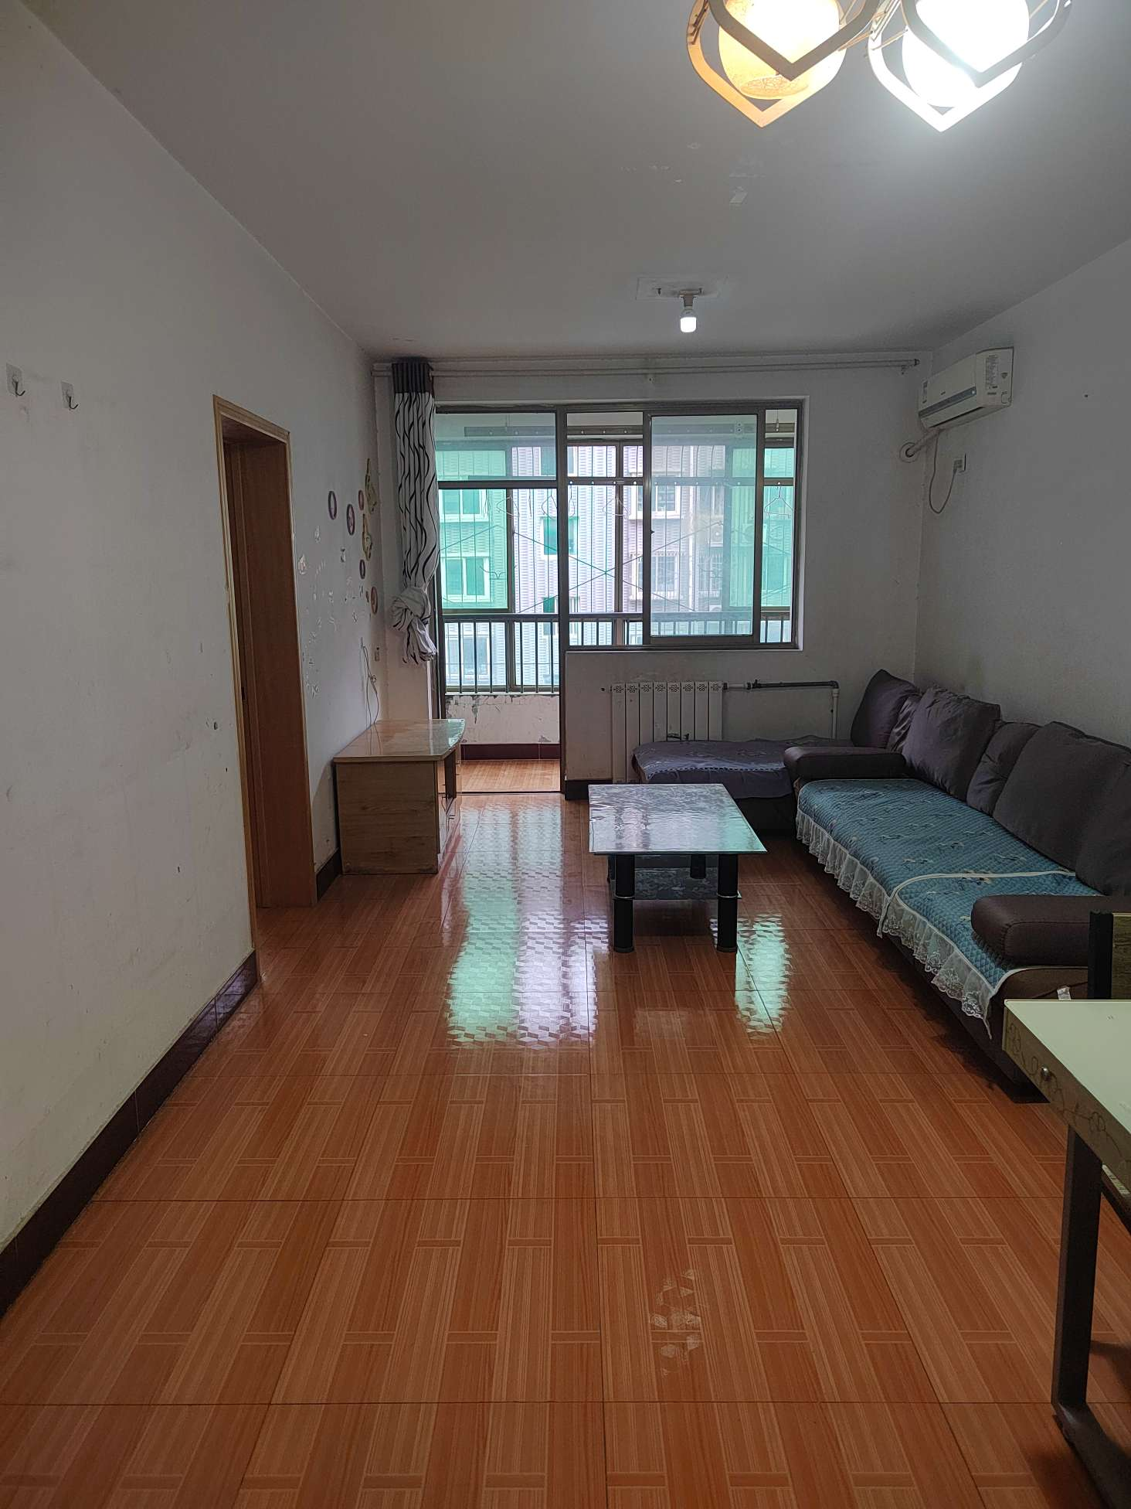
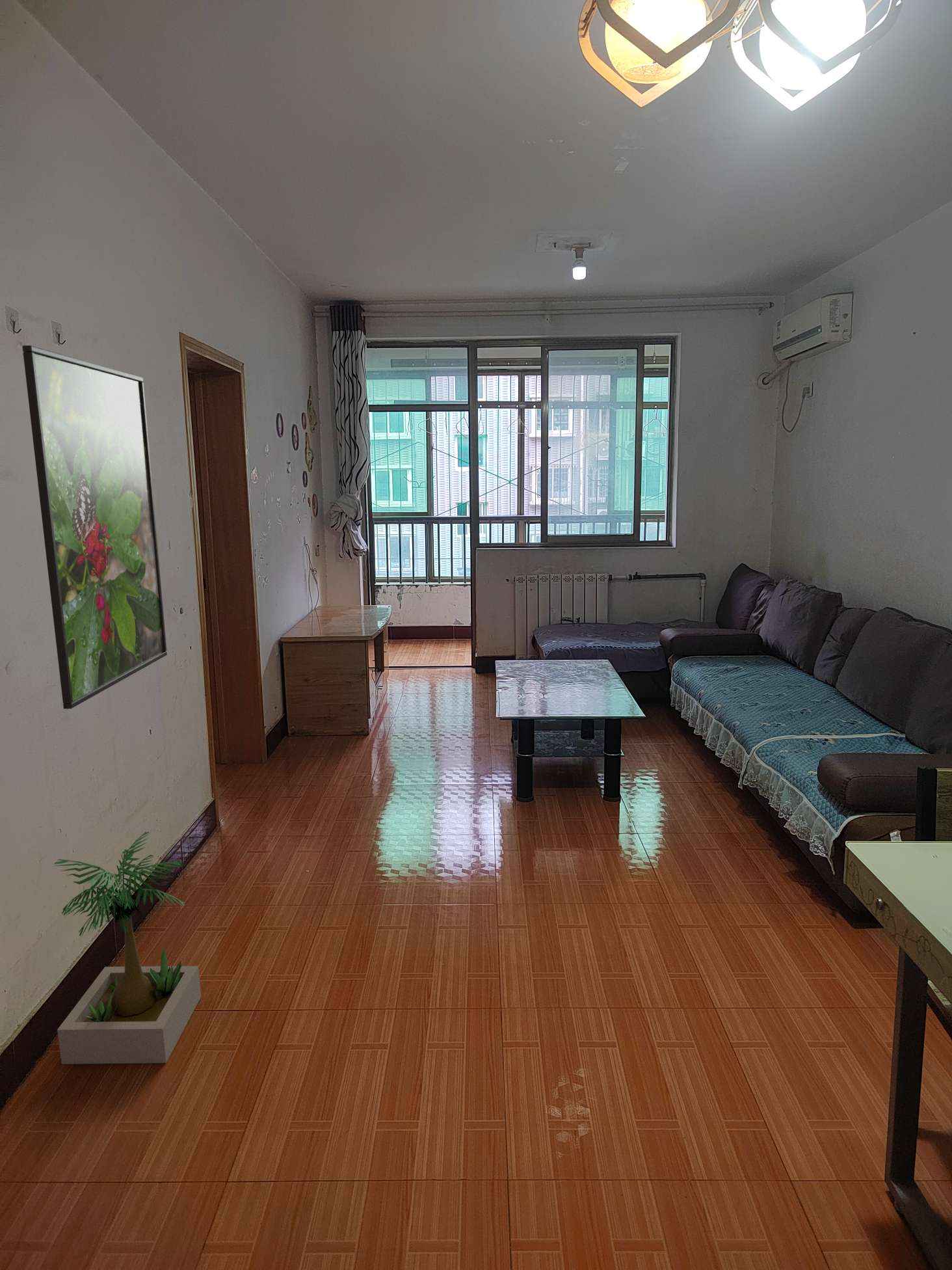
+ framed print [21,345,168,710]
+ potted plant [54,831,202,1065]
